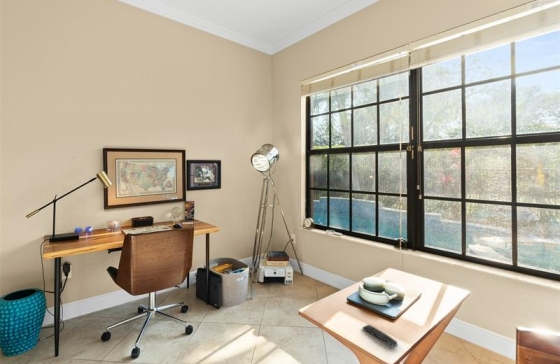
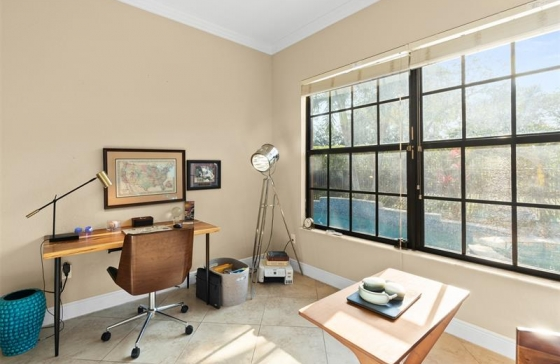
- remote control [362,324,399,348]
